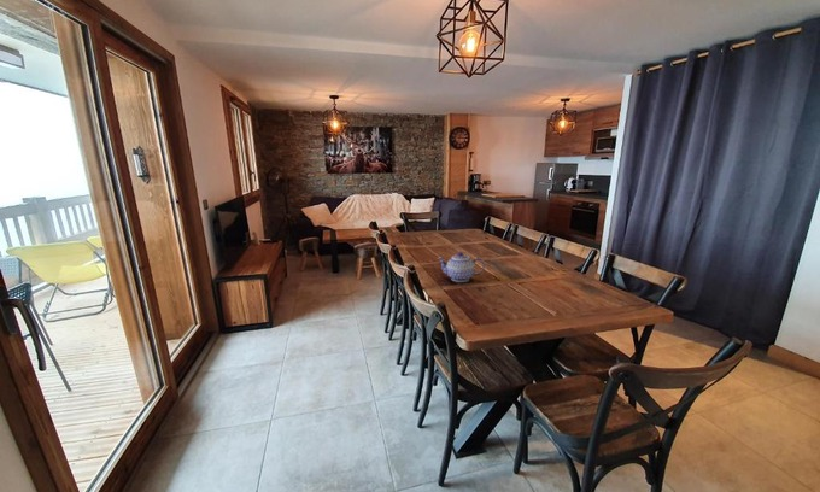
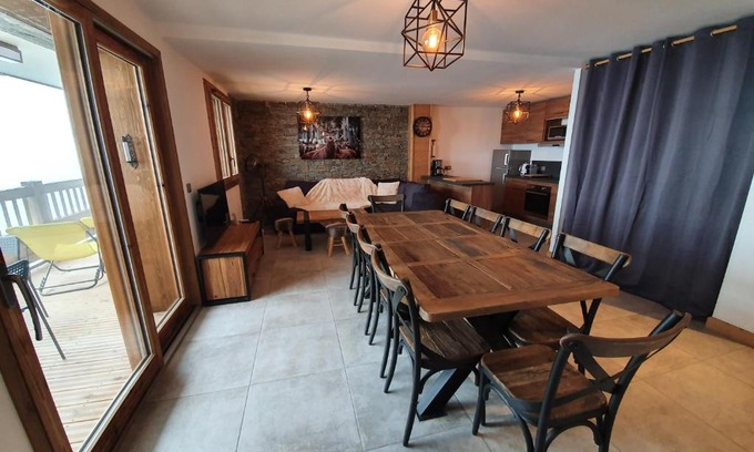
- teapot [437,251,486,283]
